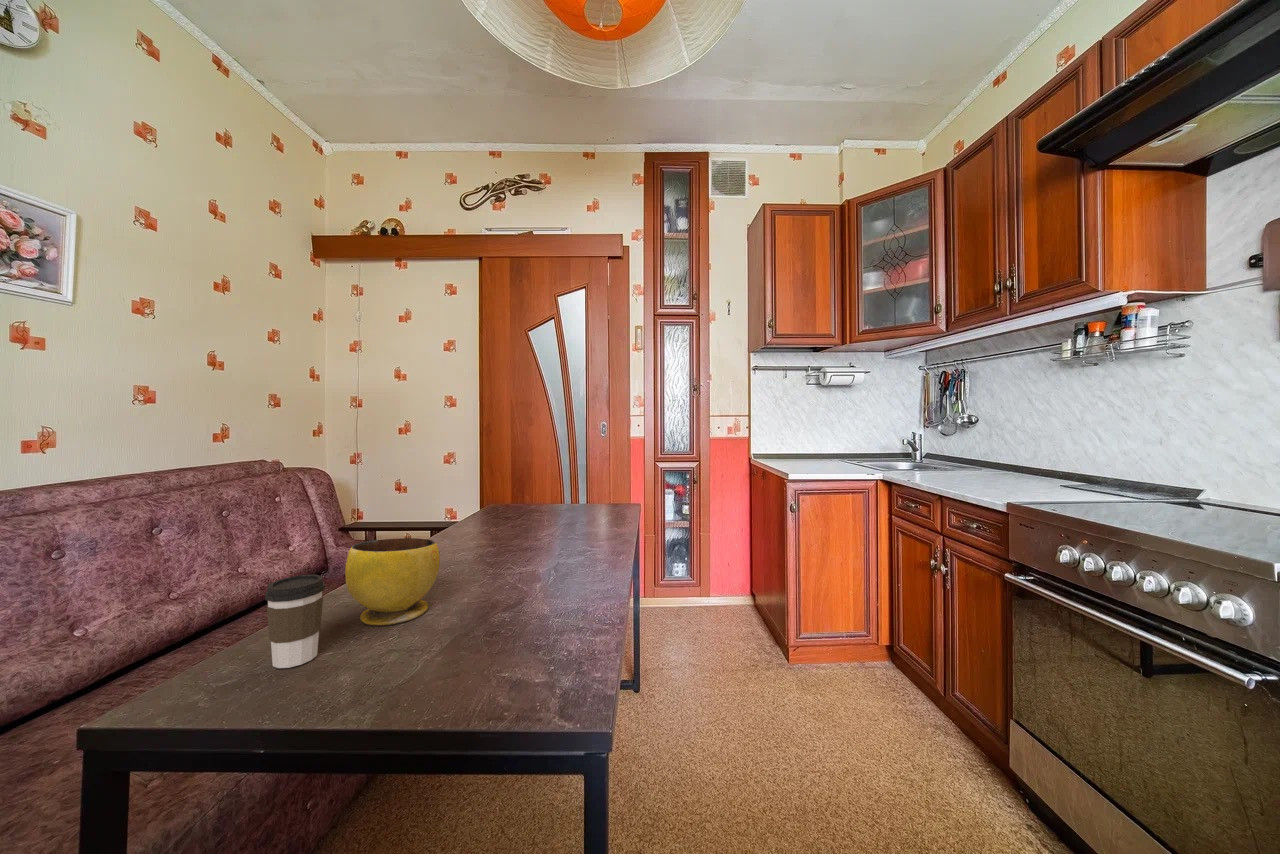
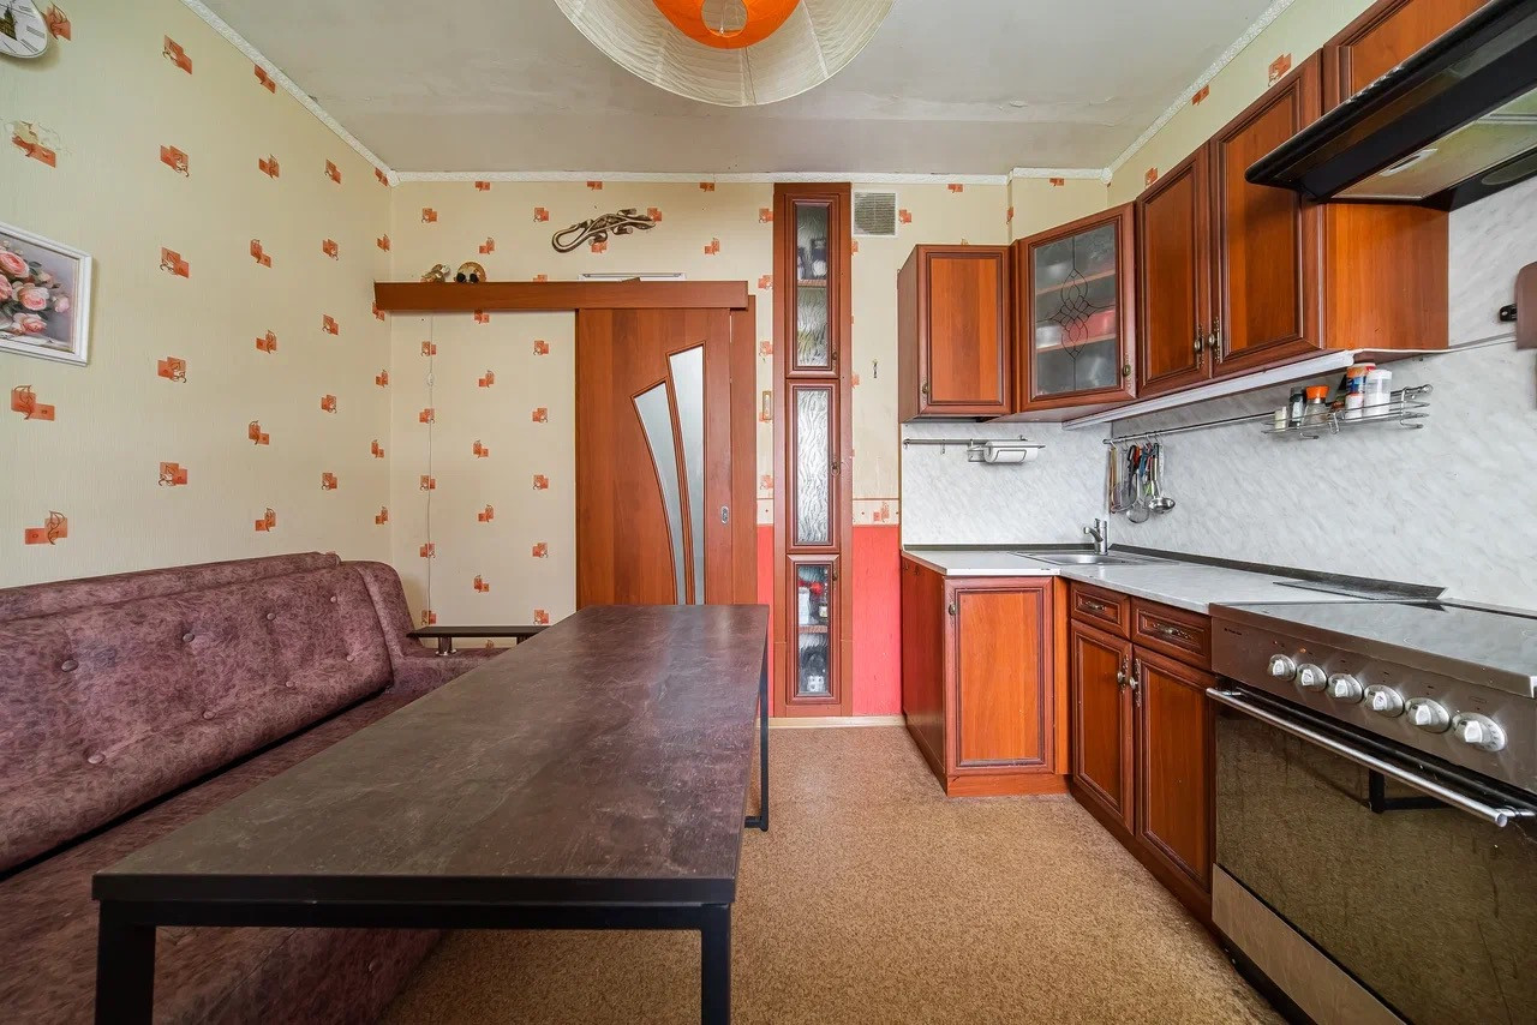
- coffee cup [264,574,326,669]
- bowl [344,537,441,626]
